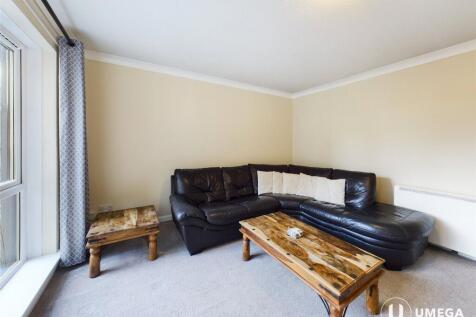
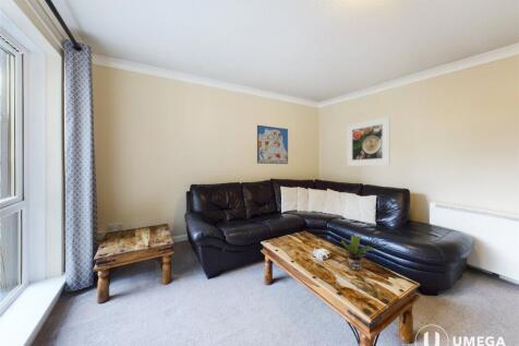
+ potted plant [335,235,374,272]
+ wall art [256,124,289,165]
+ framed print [346,115,391,167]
